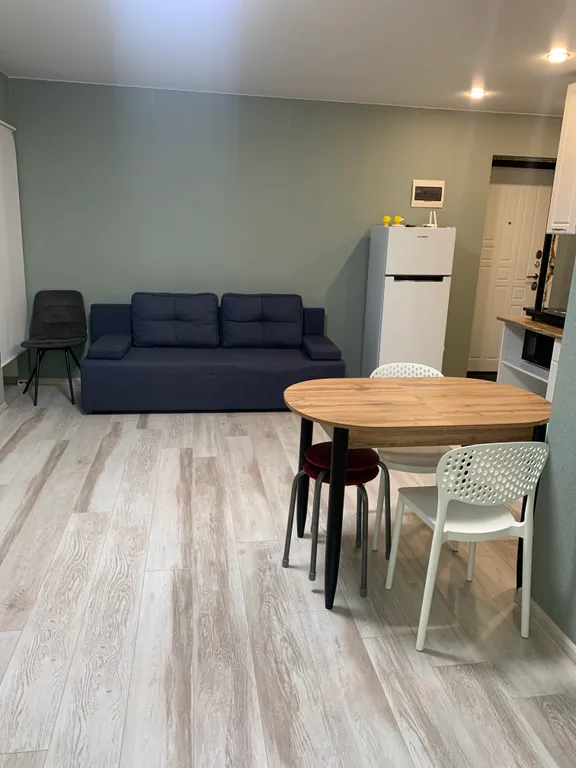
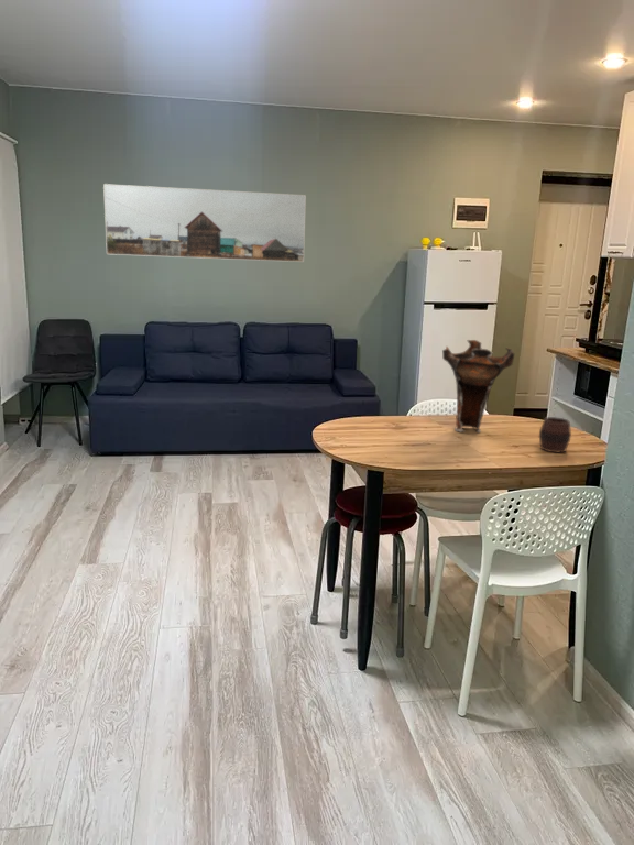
+ vase [441,339,515,434]
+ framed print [102,183,307,263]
+ cup [538,416,572,453]
